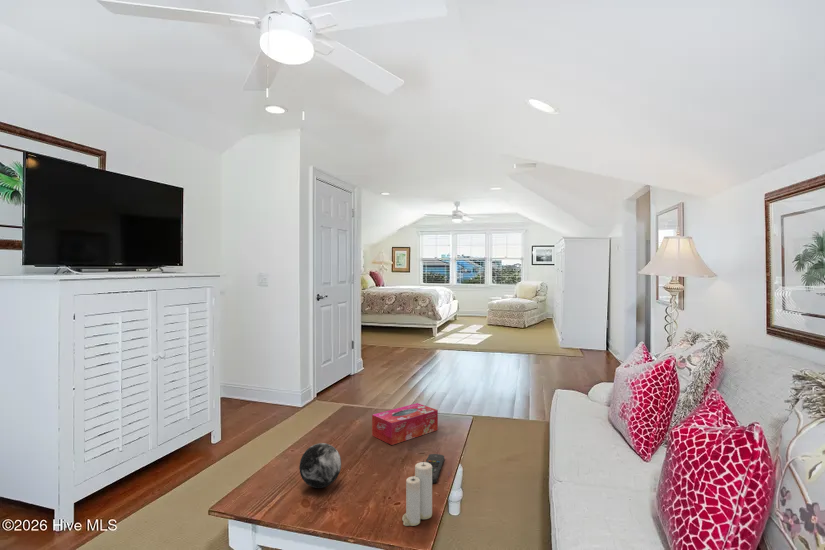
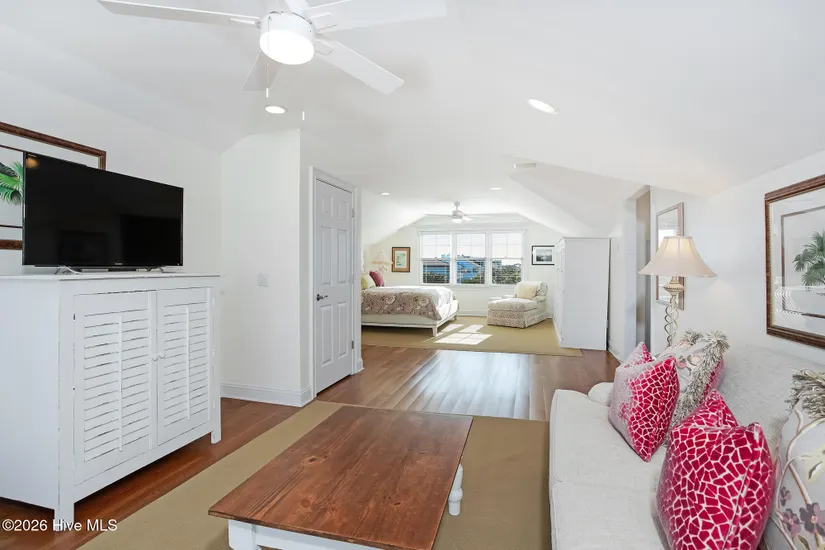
- tissue box [371,402,439,446]
- decorative orb [298,442,342,489]
- candle [401,459,433,527]
- remote control [425,453,445,484]
